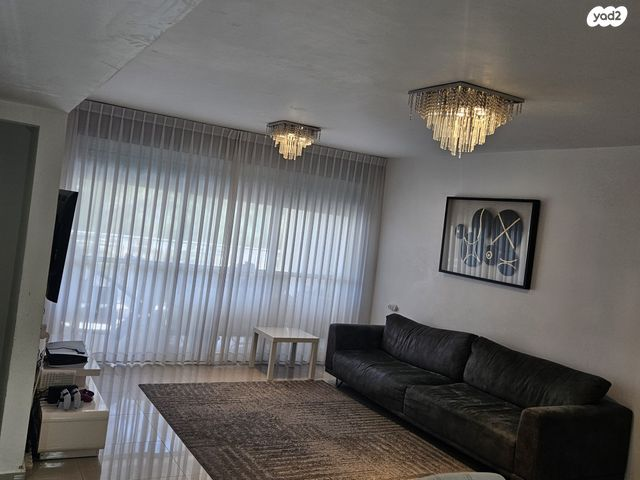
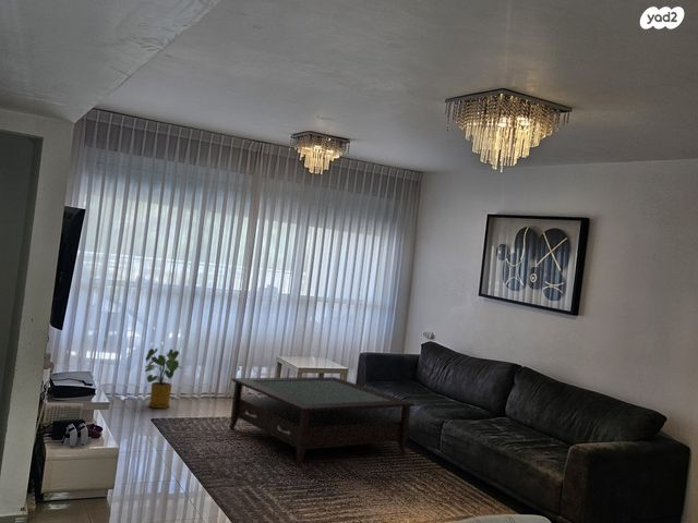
+ coffee table [229,376,416,467]
+ house plant [143,348,183,410]
